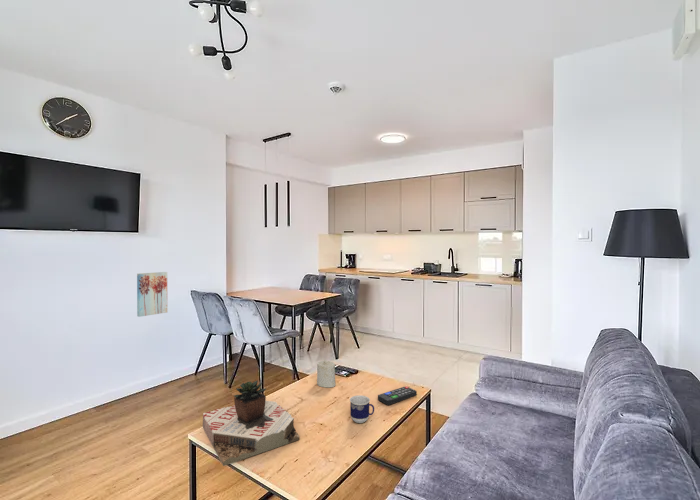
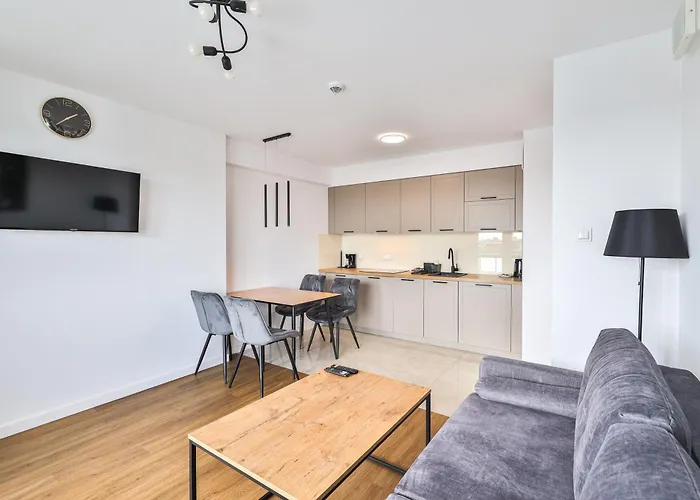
- candle [316,358,337,388]
- remote control [377,385,418,406]
- cup [349,394,375,424]
- succulent plant [202,380,301,467]
- wall art [136,271,168,318]
